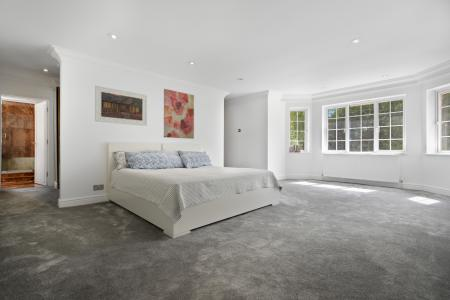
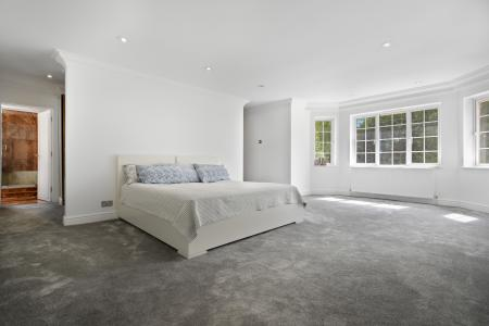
- wall art [163,88,195,140]
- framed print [94,84,148,127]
